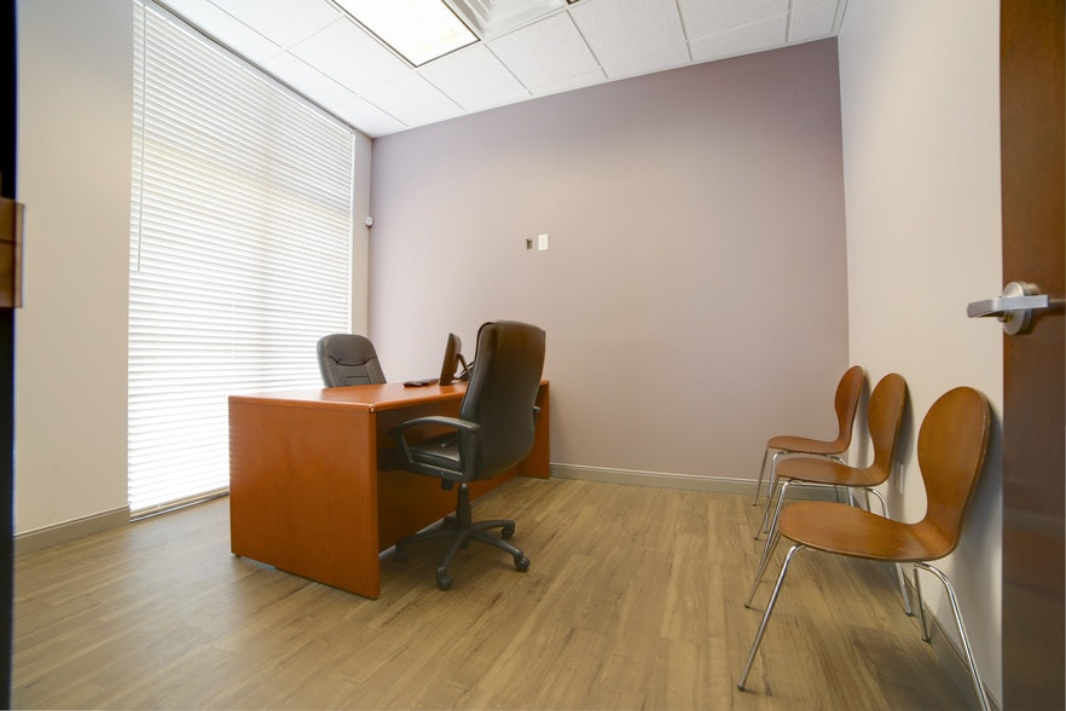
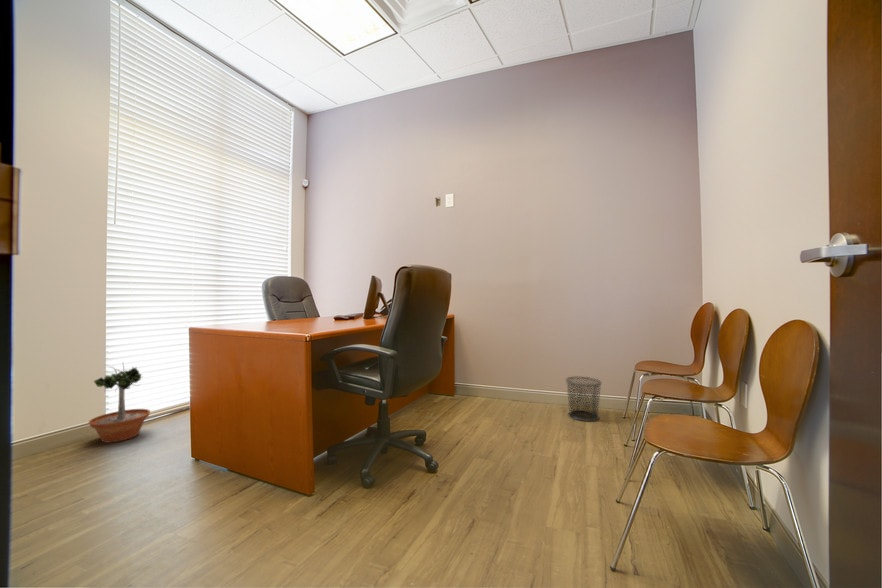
+ potted tree [88,363,151,444]
+ waste bin [565,376,603,422]
